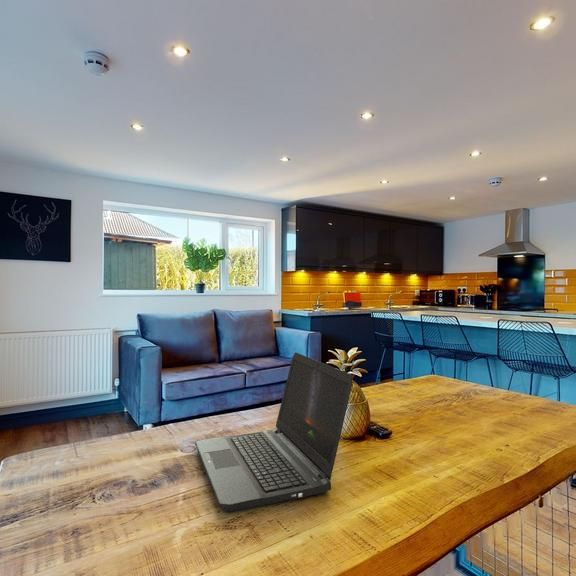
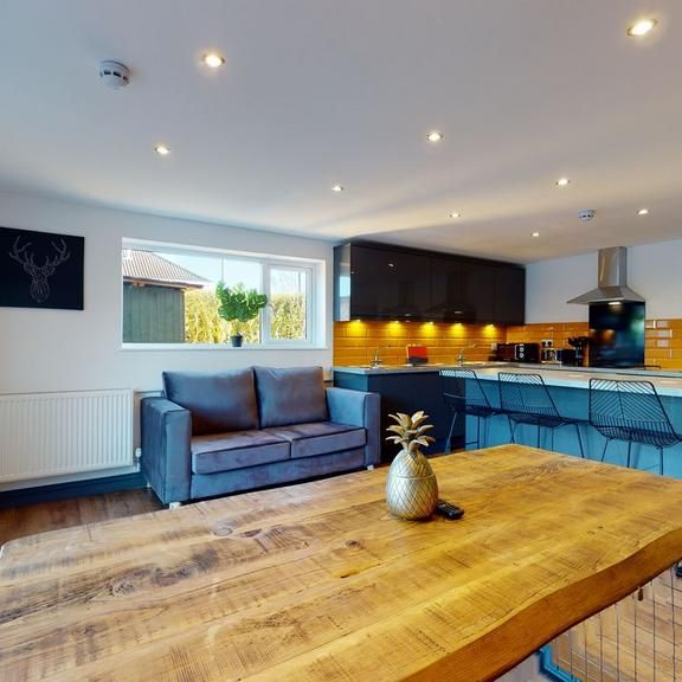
- laptop computer [194,351,354,513]
